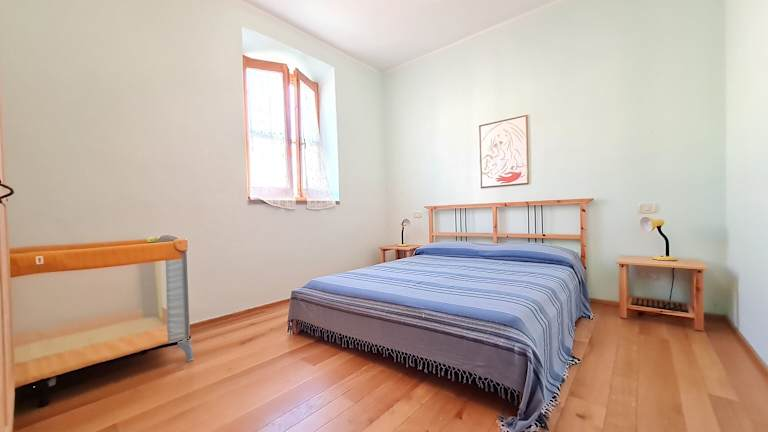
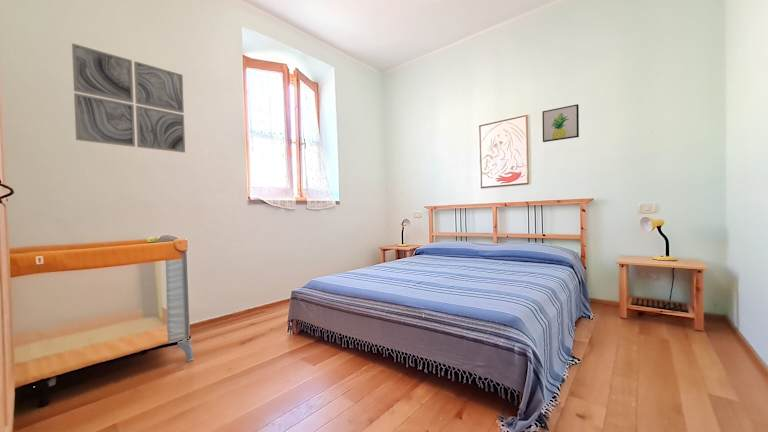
+ wall art [71,42,186,154]
+ wall art [541,103,580,143]
